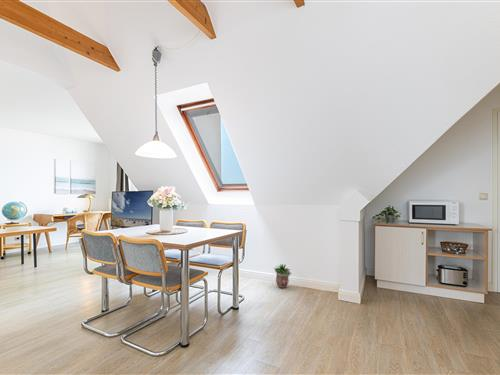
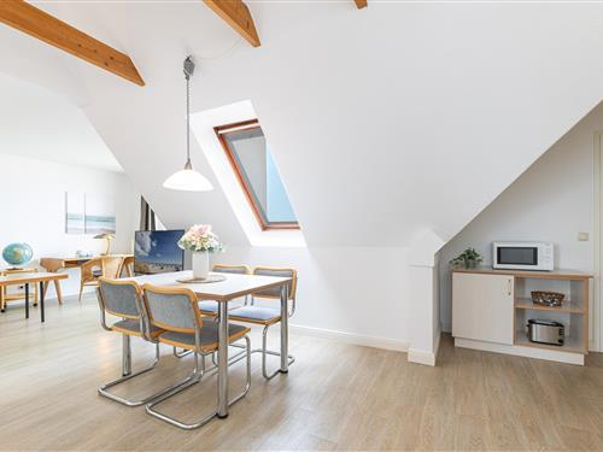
- potted plant [273,263,293,288]
